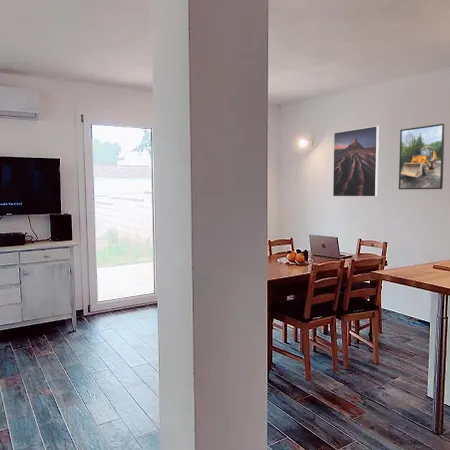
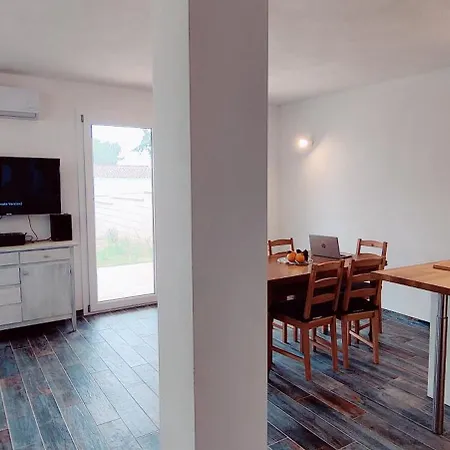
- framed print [398,123,446,190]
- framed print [332,125,380,198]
